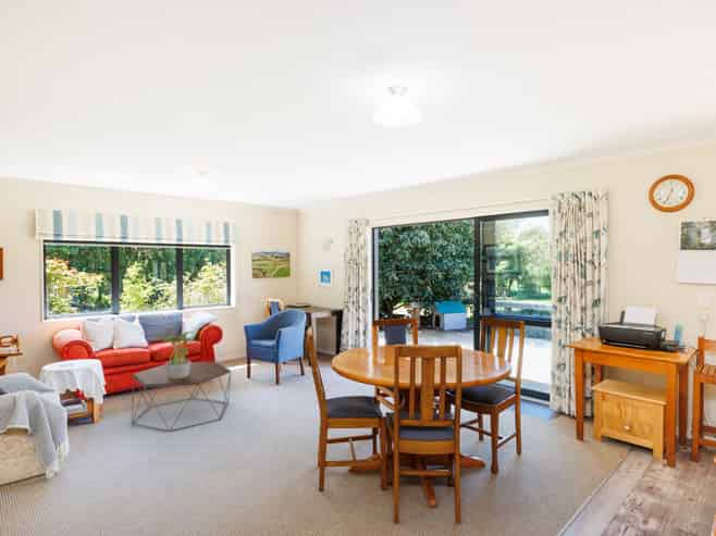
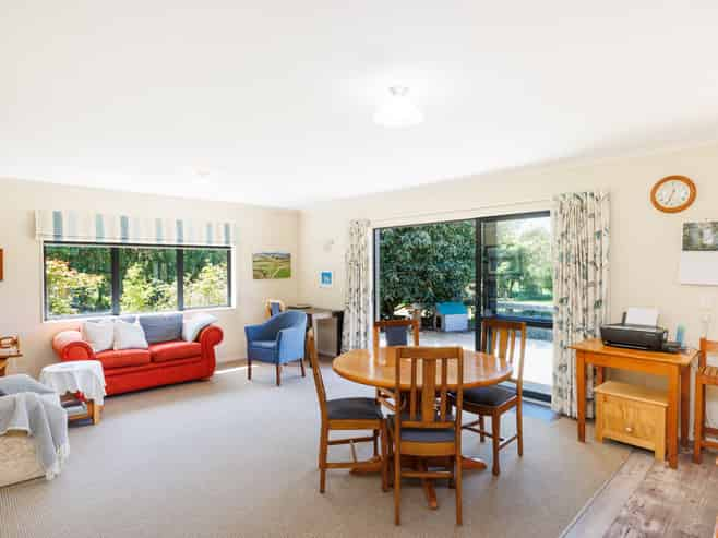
- coffee table [131,361,232,433]
- potted plant [152,331,202,378]
